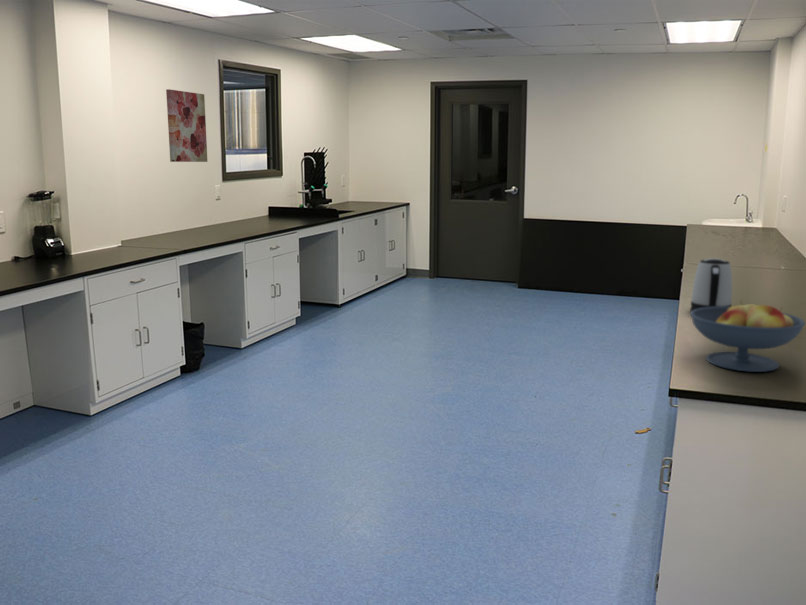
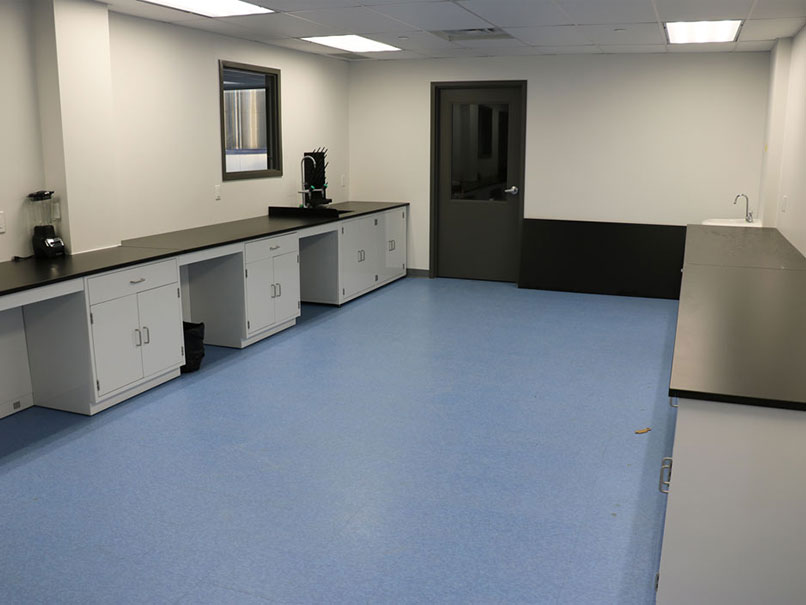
- kettle [689,257,733,313]
- wall art [165,88,208,163]
- fruit bowl [689,299,806,373]
